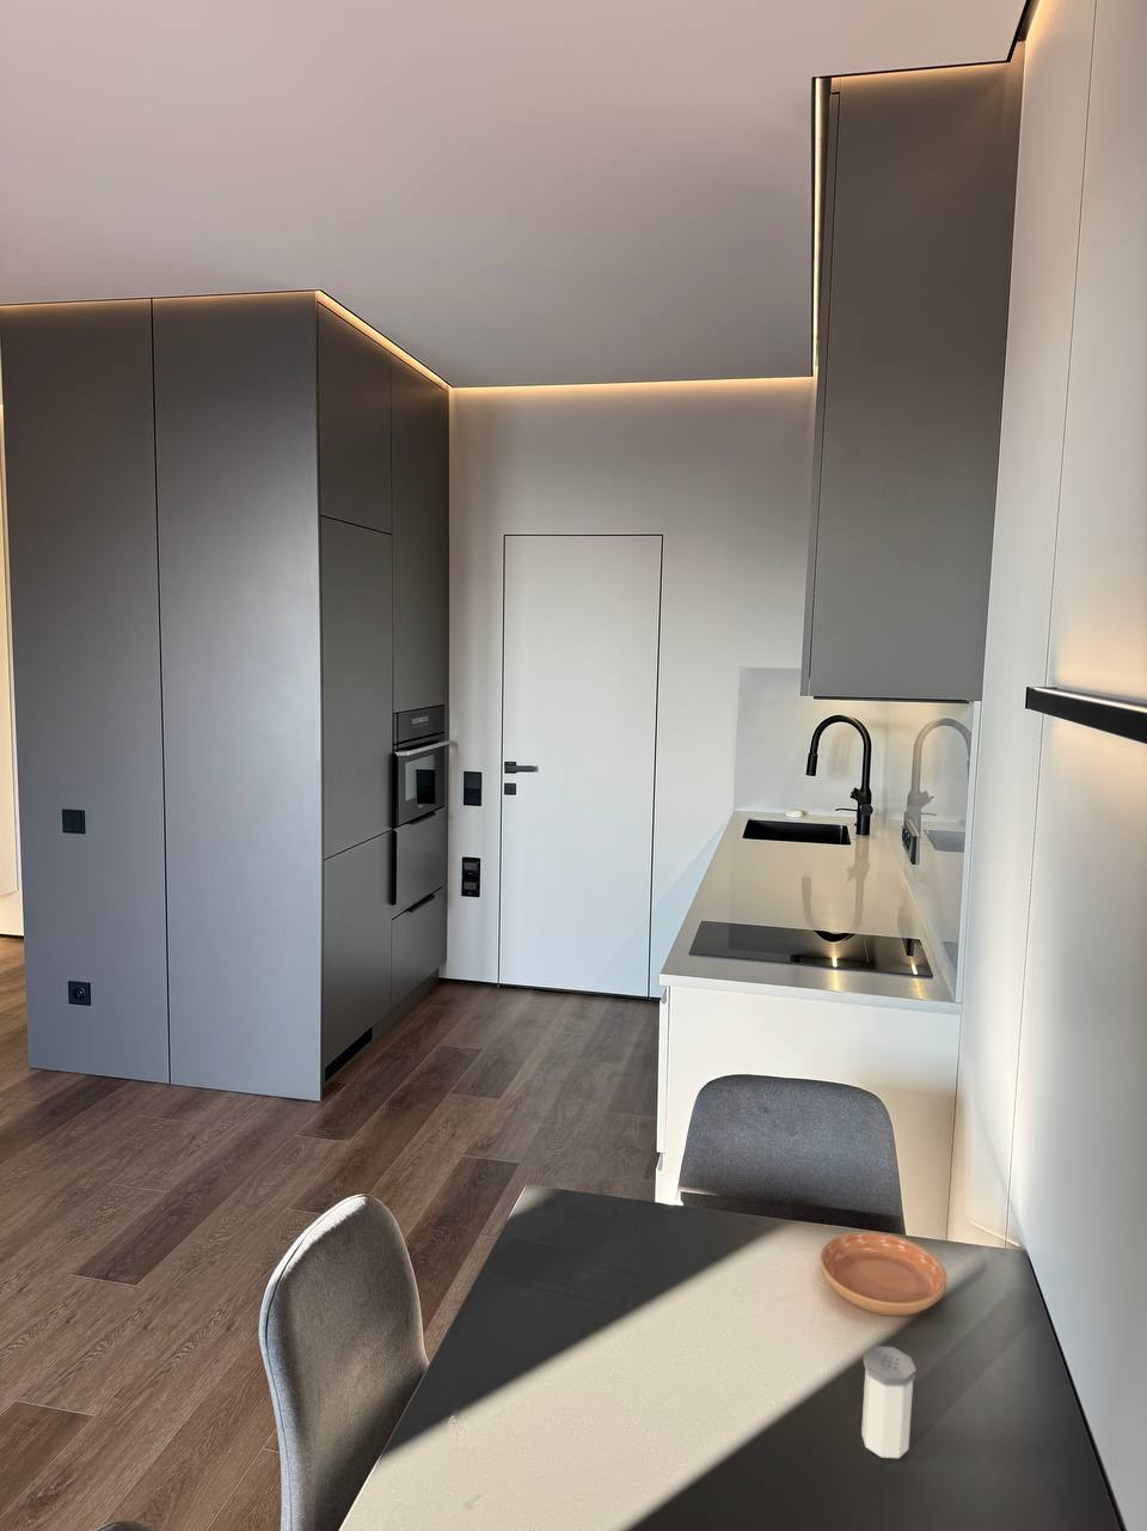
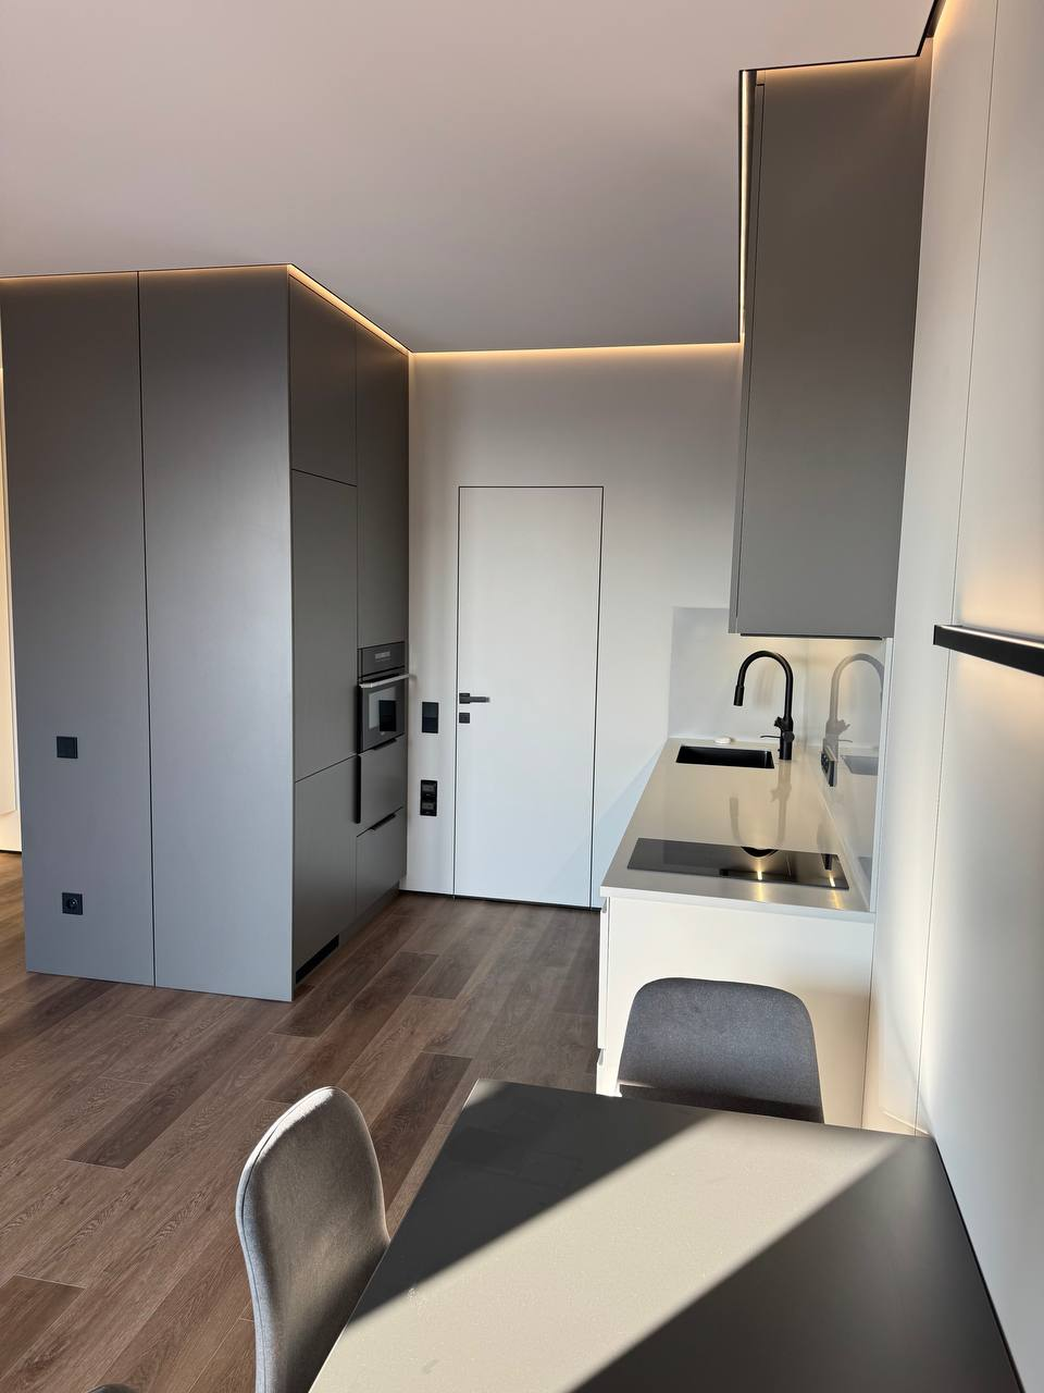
- salt shaker [860,1345,918,1459]
- saucer [818,1231,948,1316]
